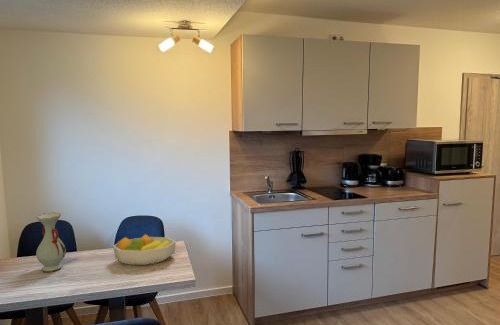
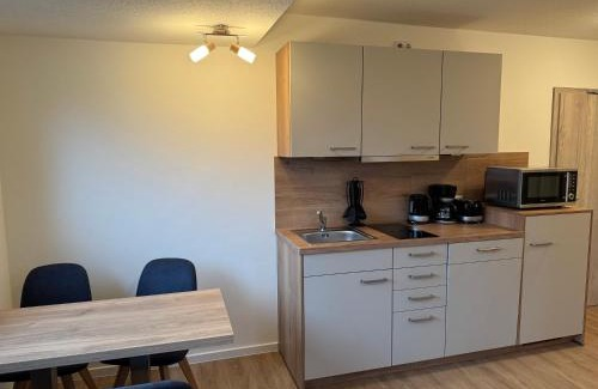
- vase [35,211,67,273]
- fruit bowl [112,233,177,266]
